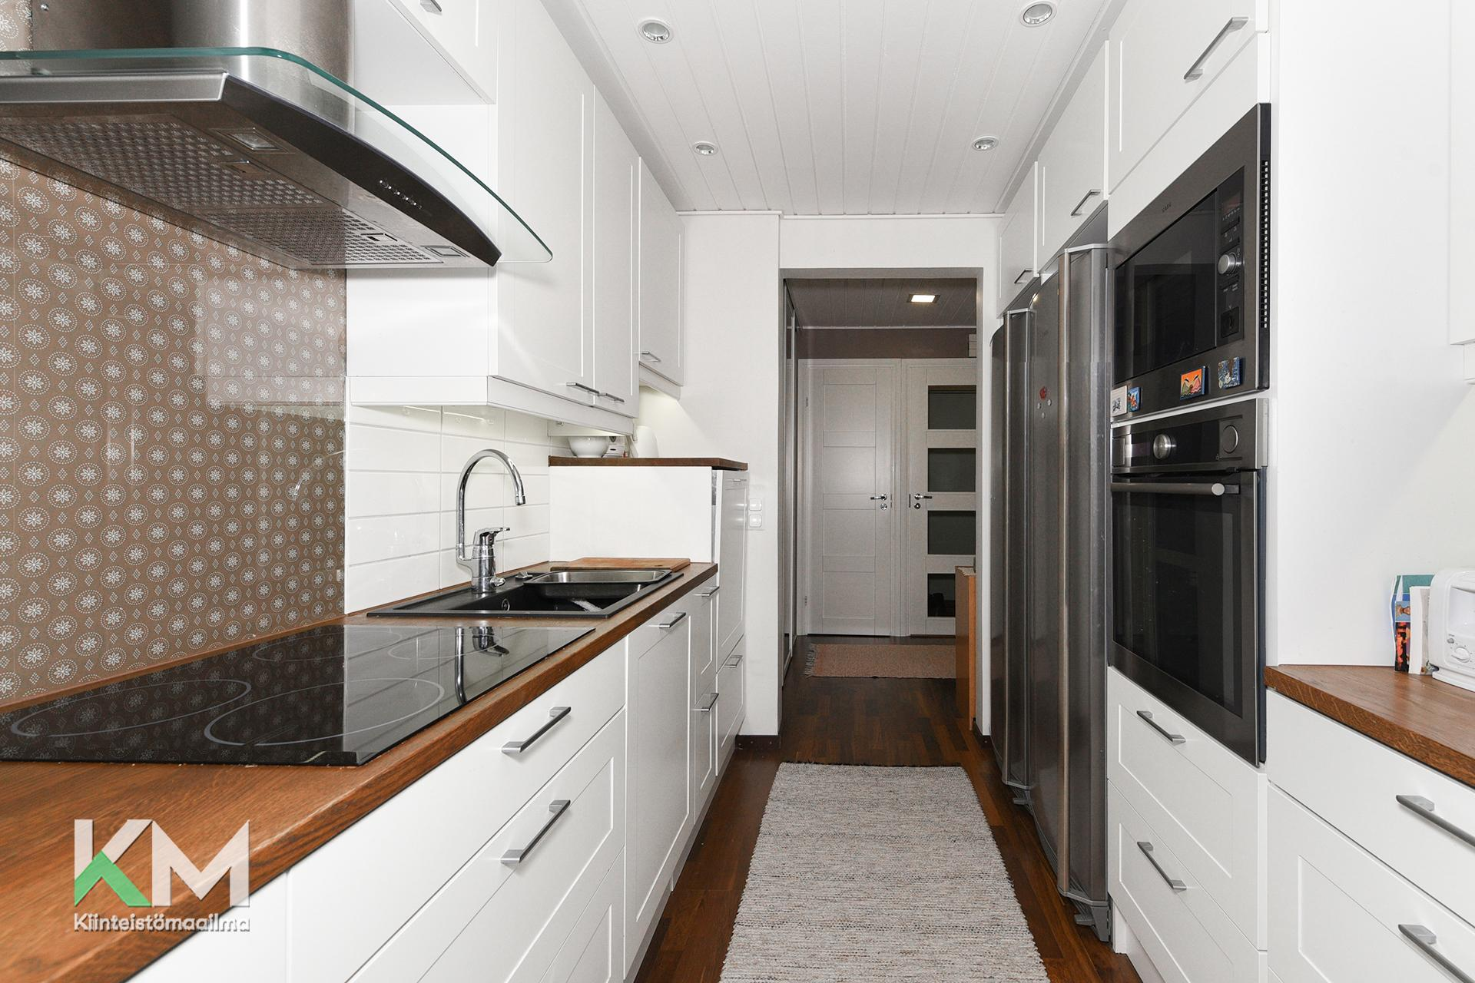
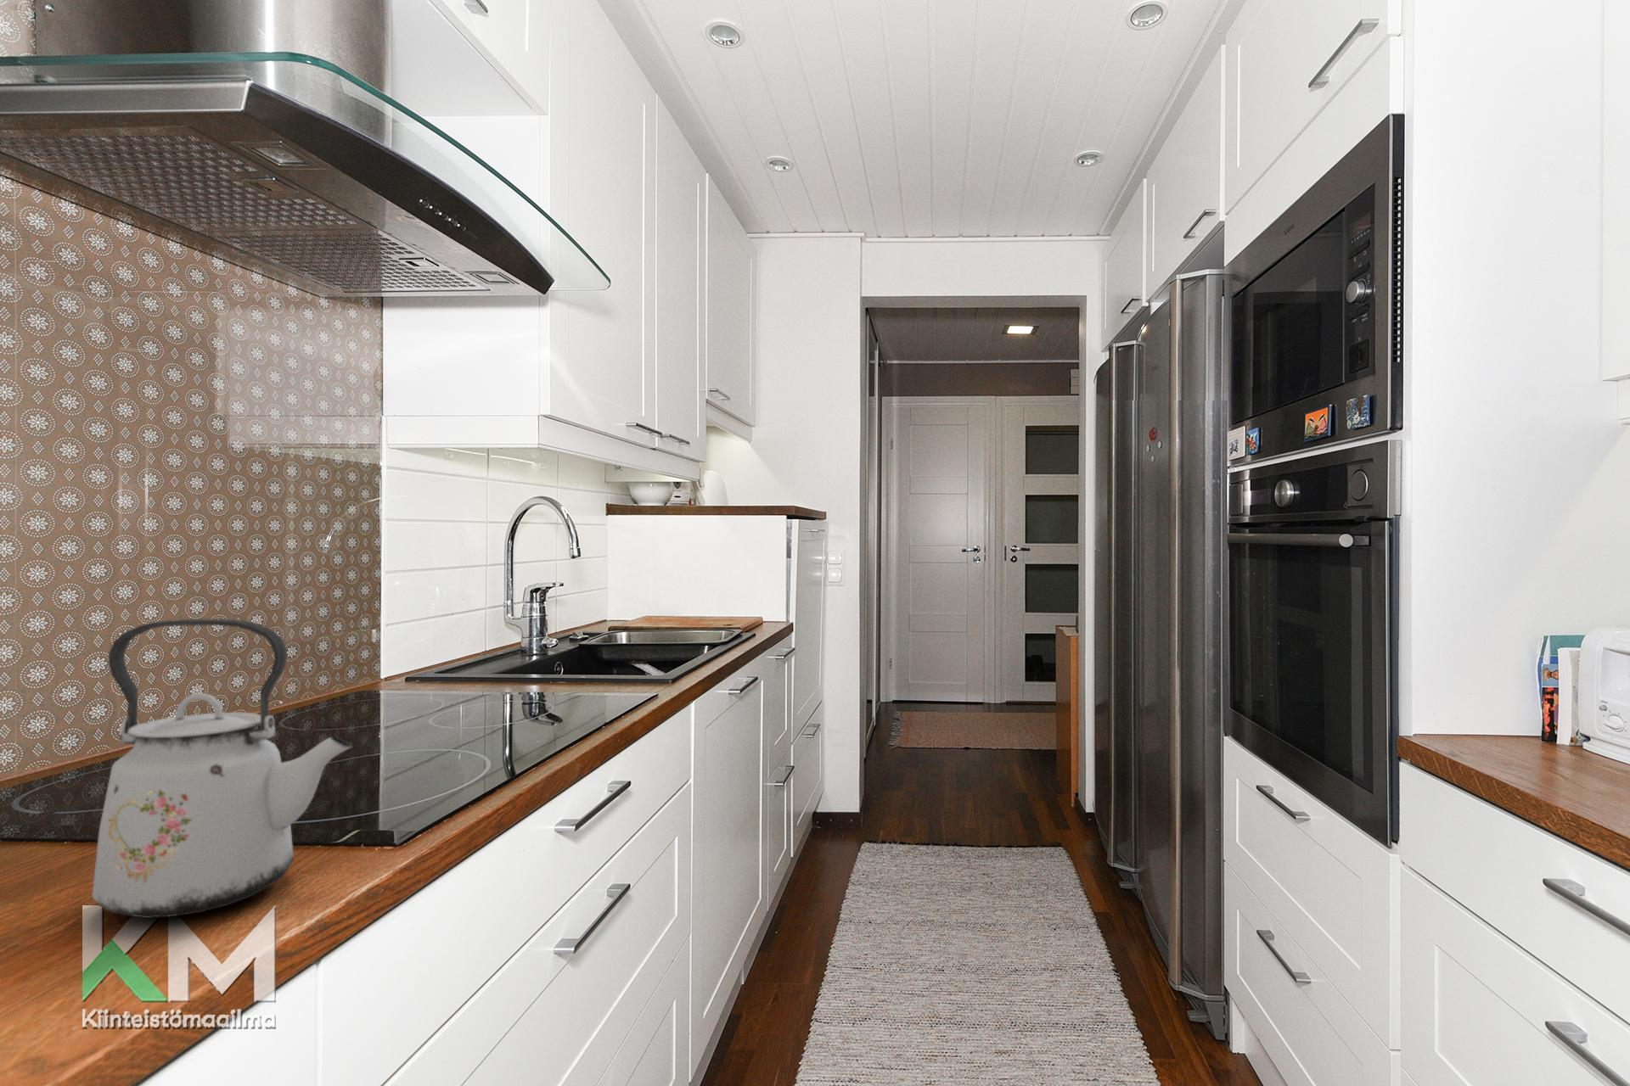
+ kettle [91,618,353,919]
